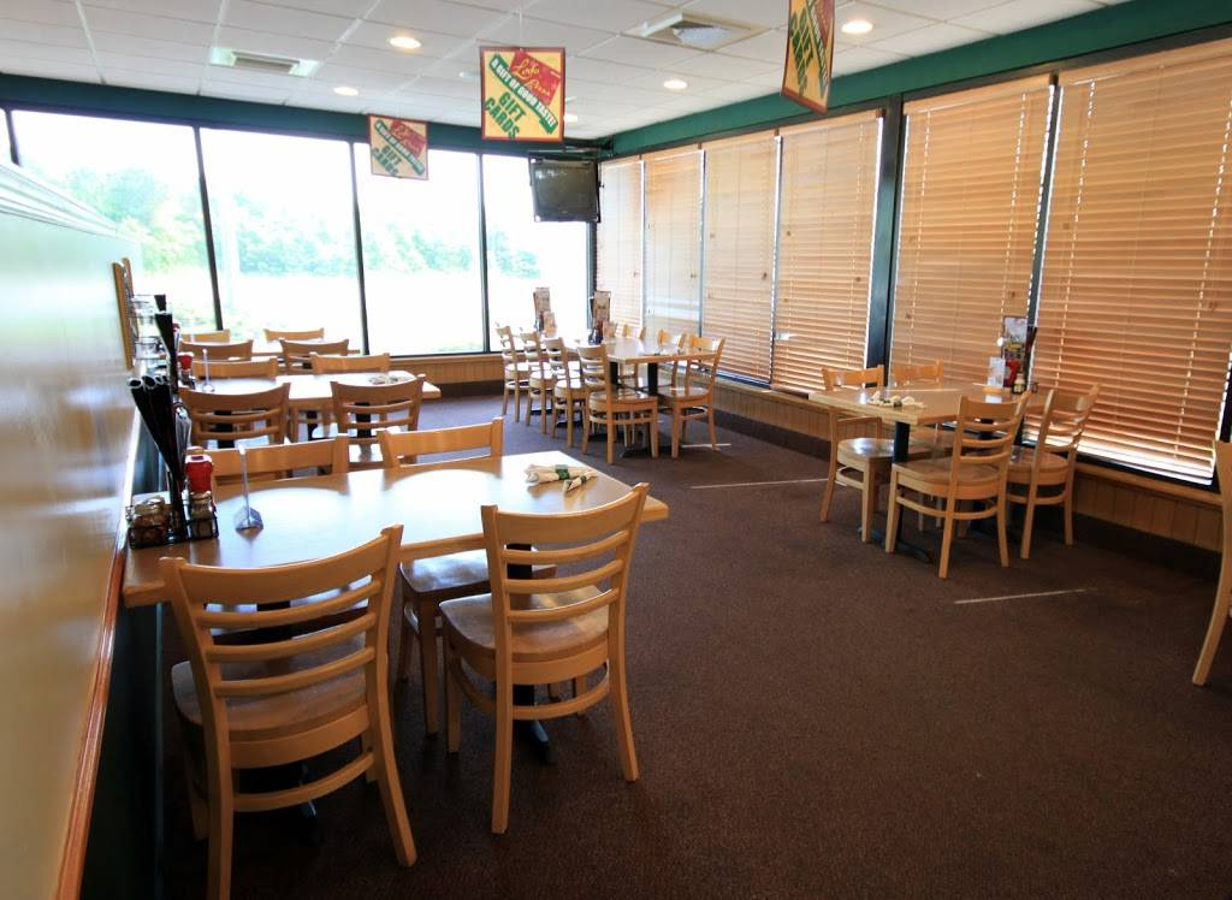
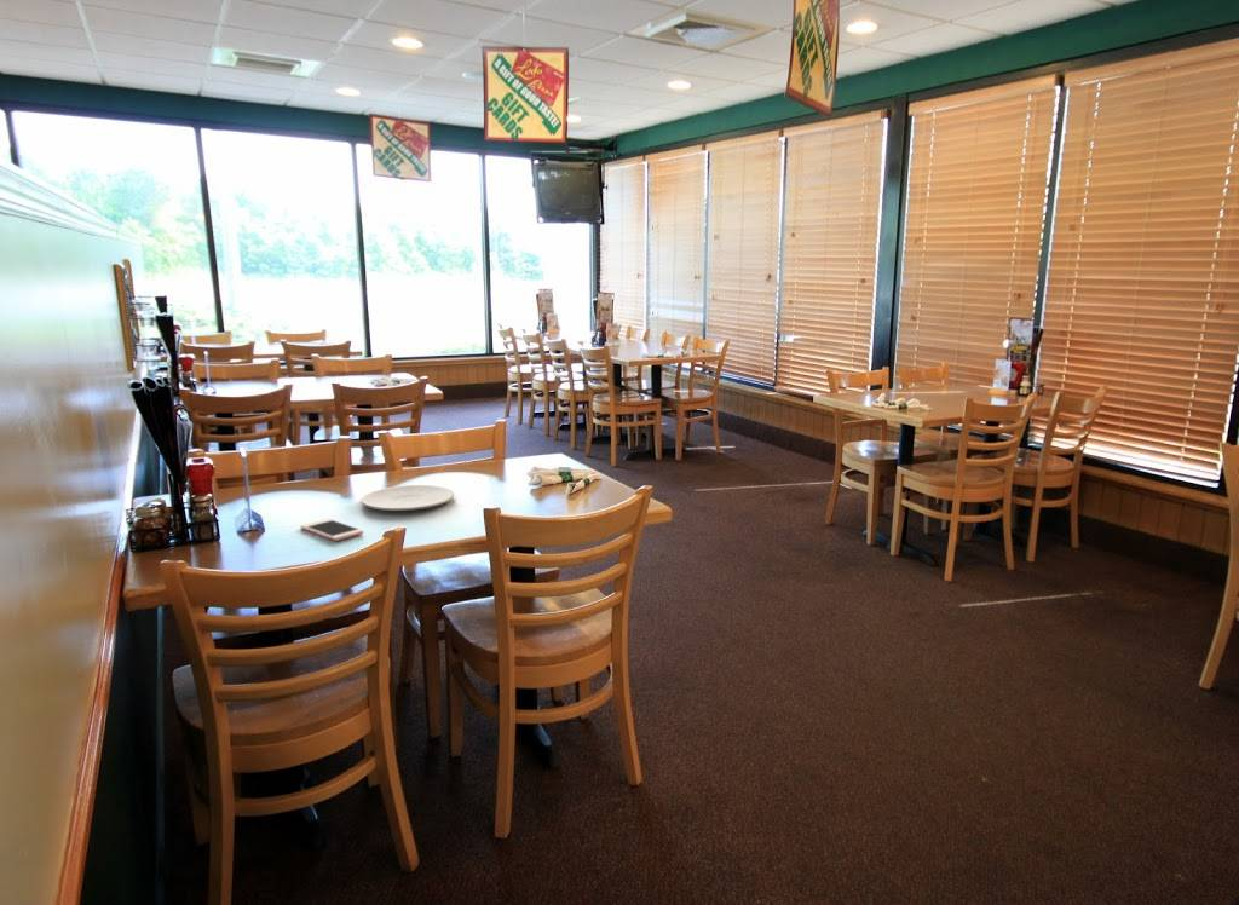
+ plate [359,484,455,512]
+ cell phone [299,518,364,542]
